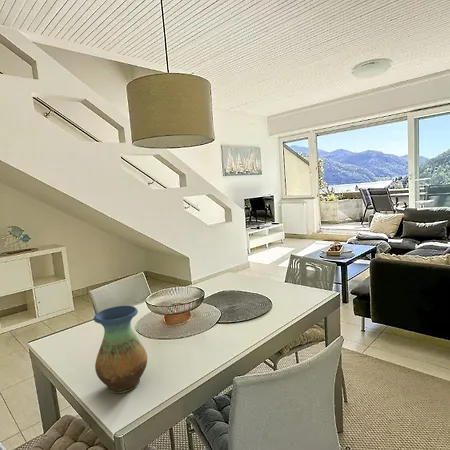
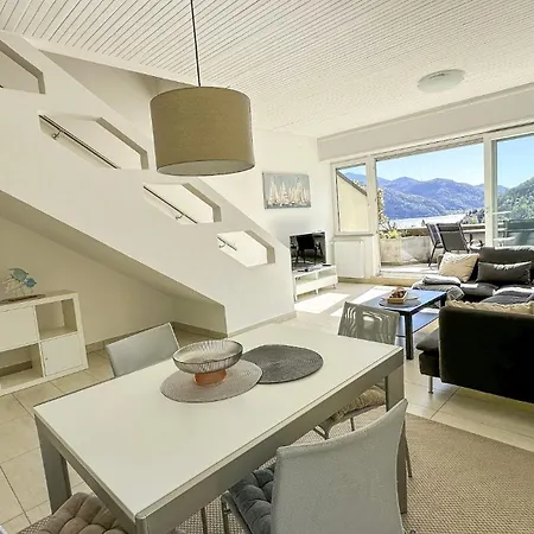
- vase [93,305,148,394]
